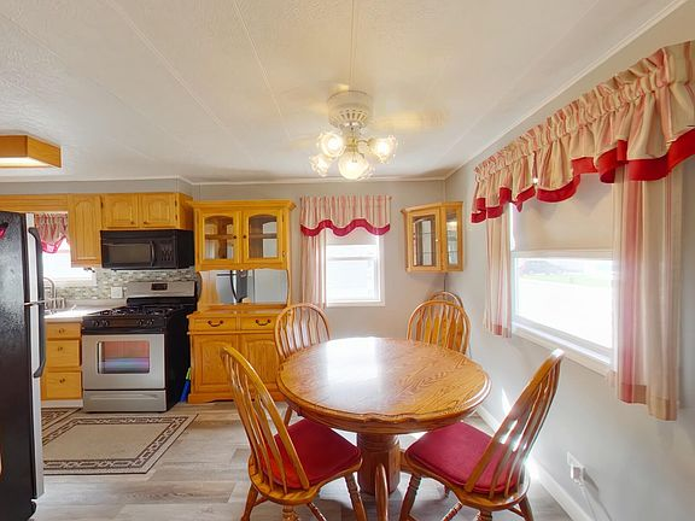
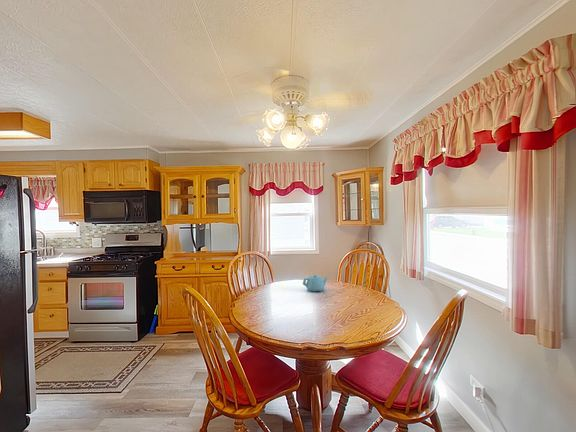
+ teapot [302,274,329,293]
